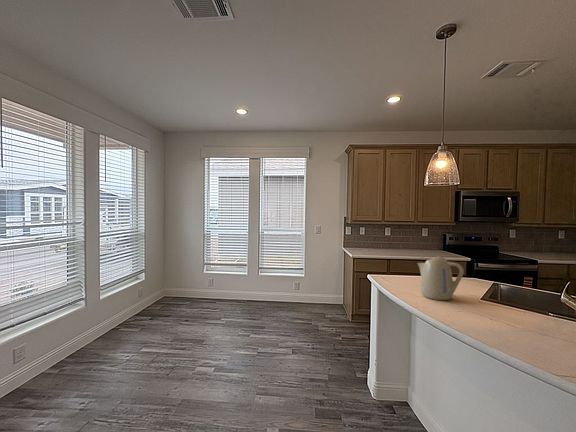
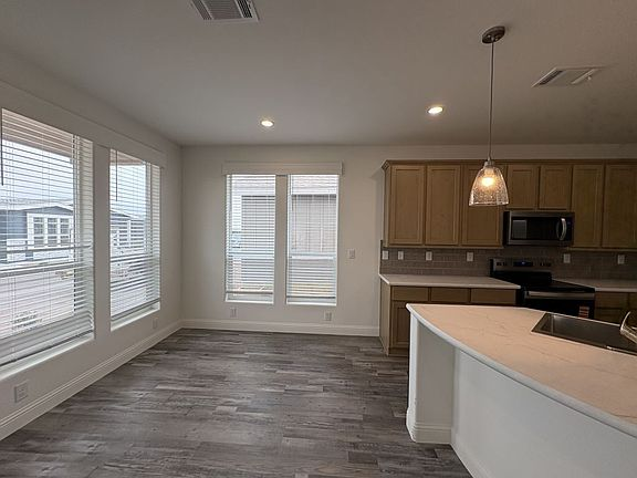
- kettle [416,255,465,301]
